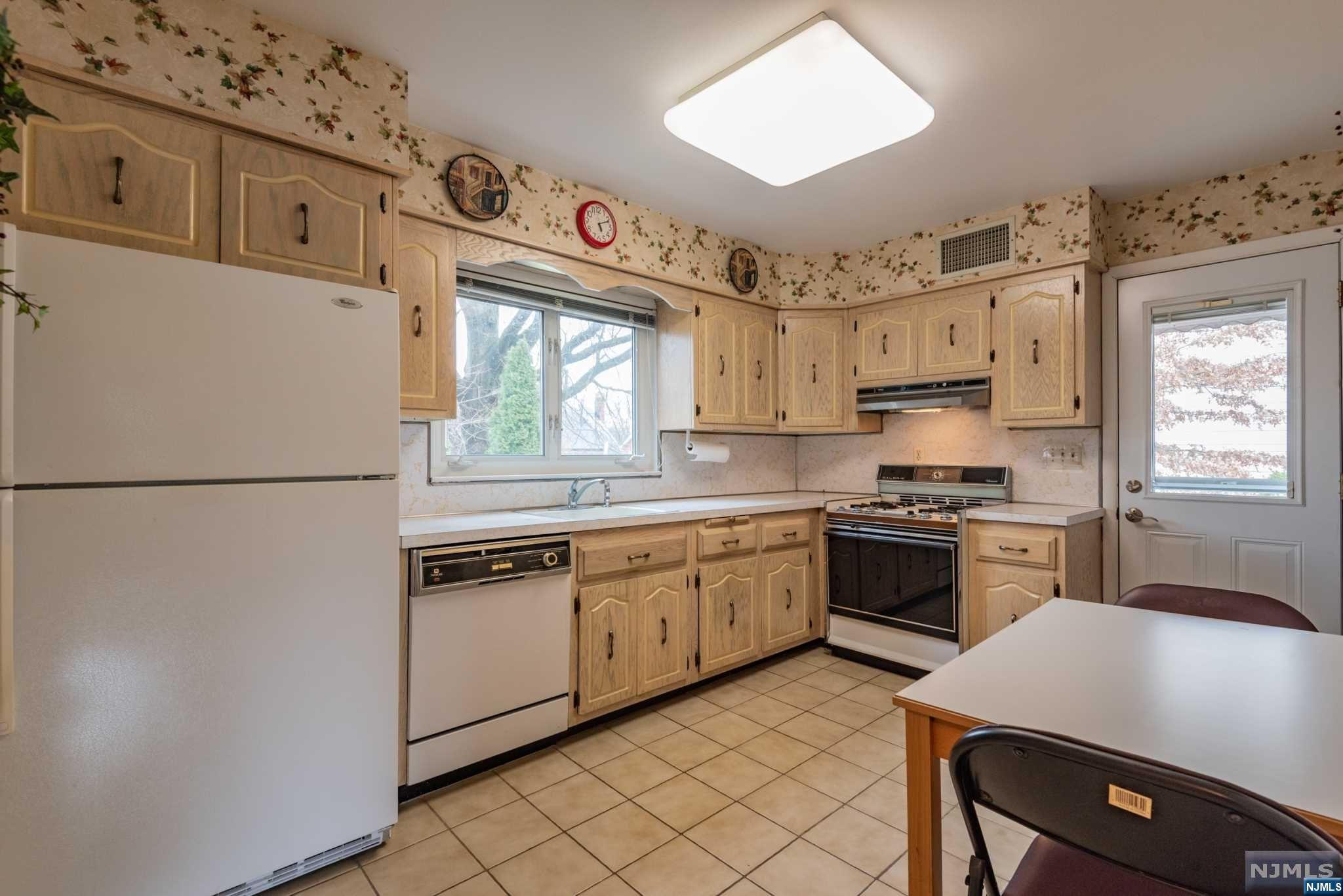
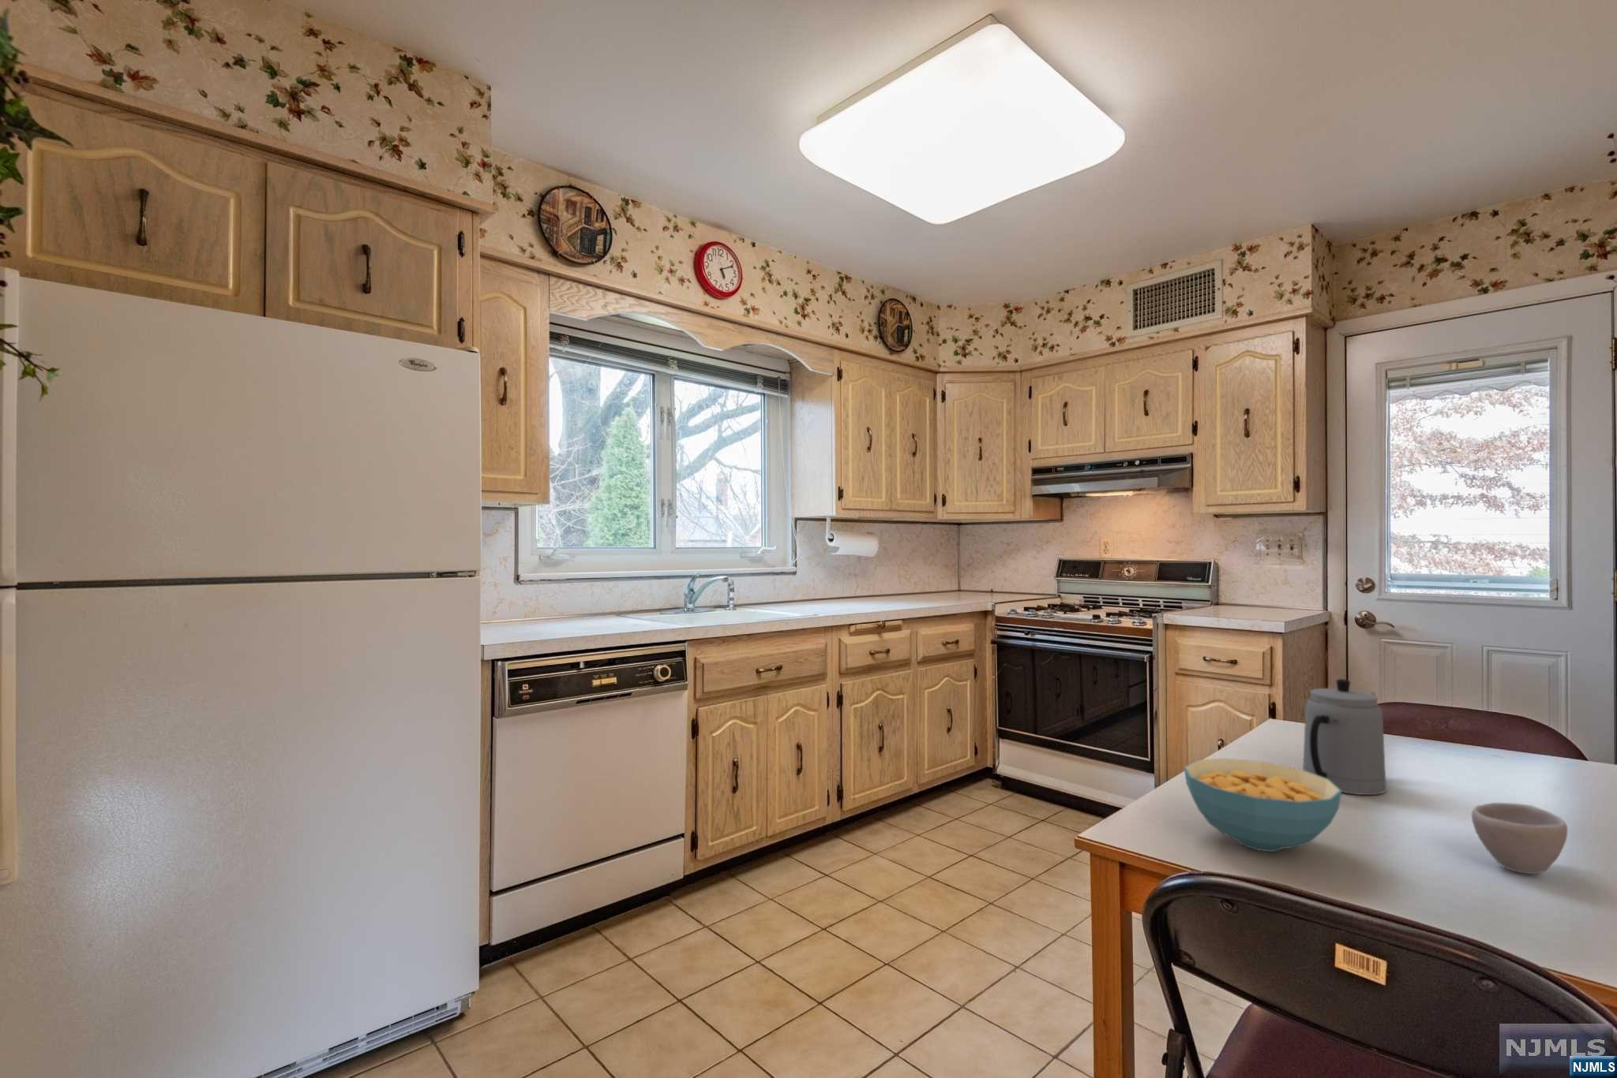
+ teapot [1302,679,1387,795]
+ cup [1471,802,1569,875]
+ cereal bowl [1182,757,1342,853]
